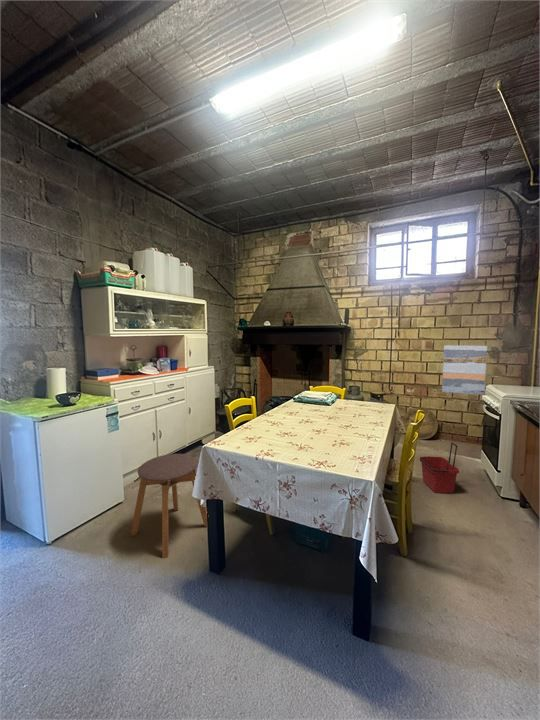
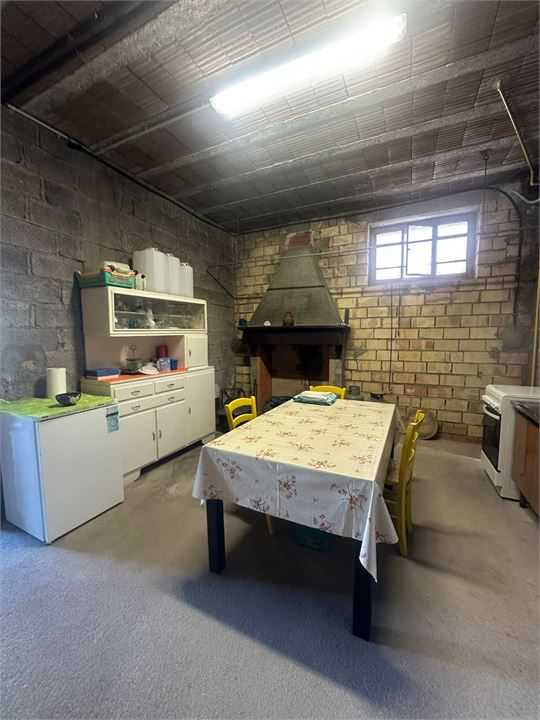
- wall art [441,344,488,396]
- stool [129,453,208,559]
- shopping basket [419,441,460,494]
